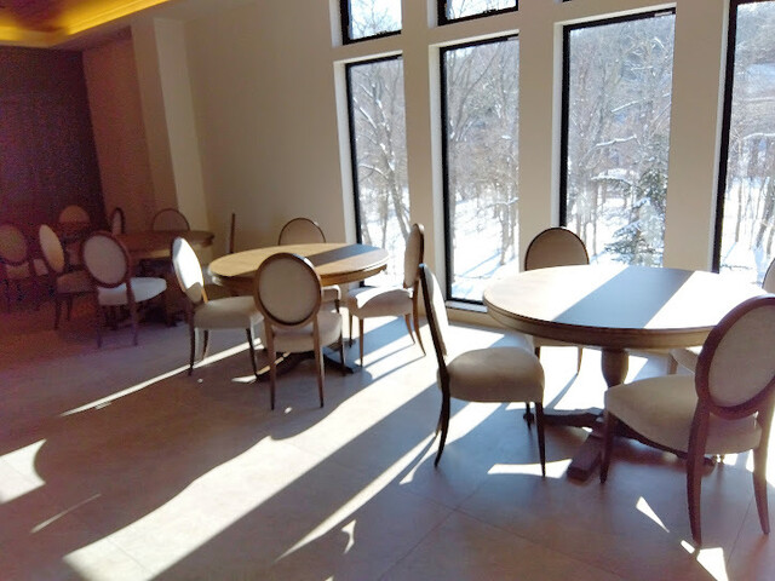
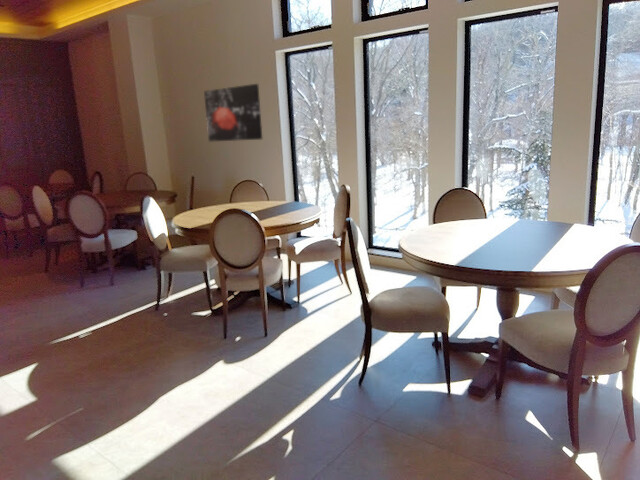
+ wall art [203,83,263,143]
